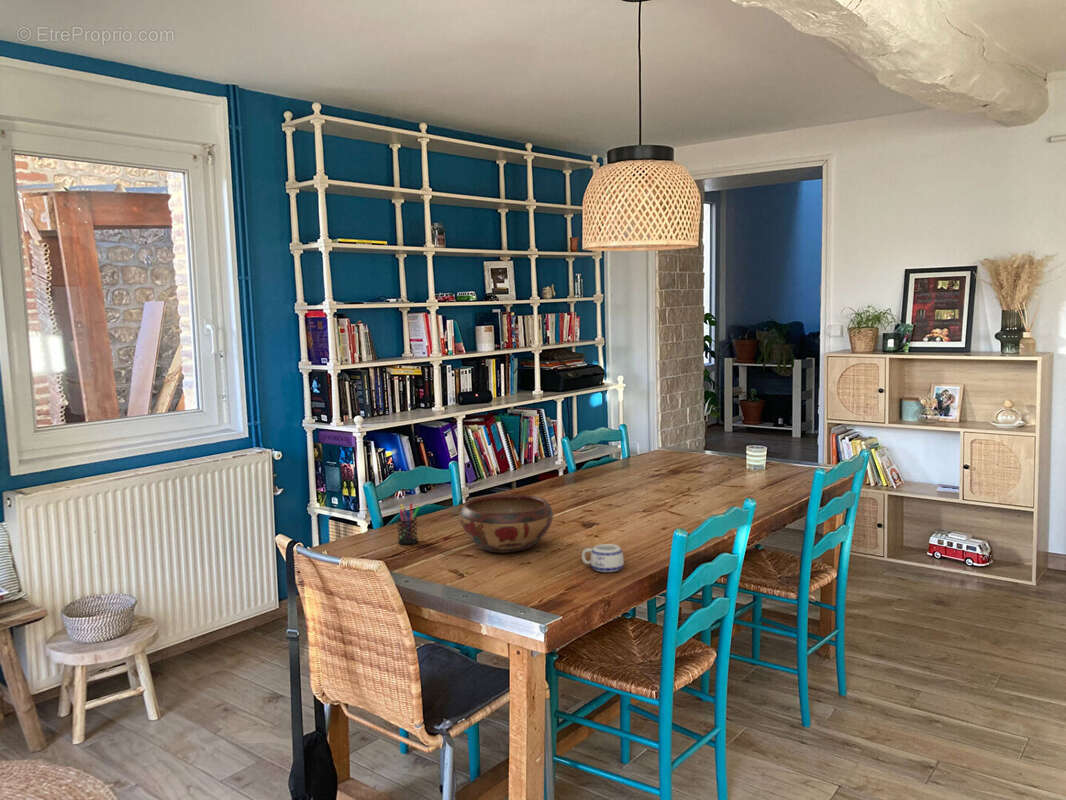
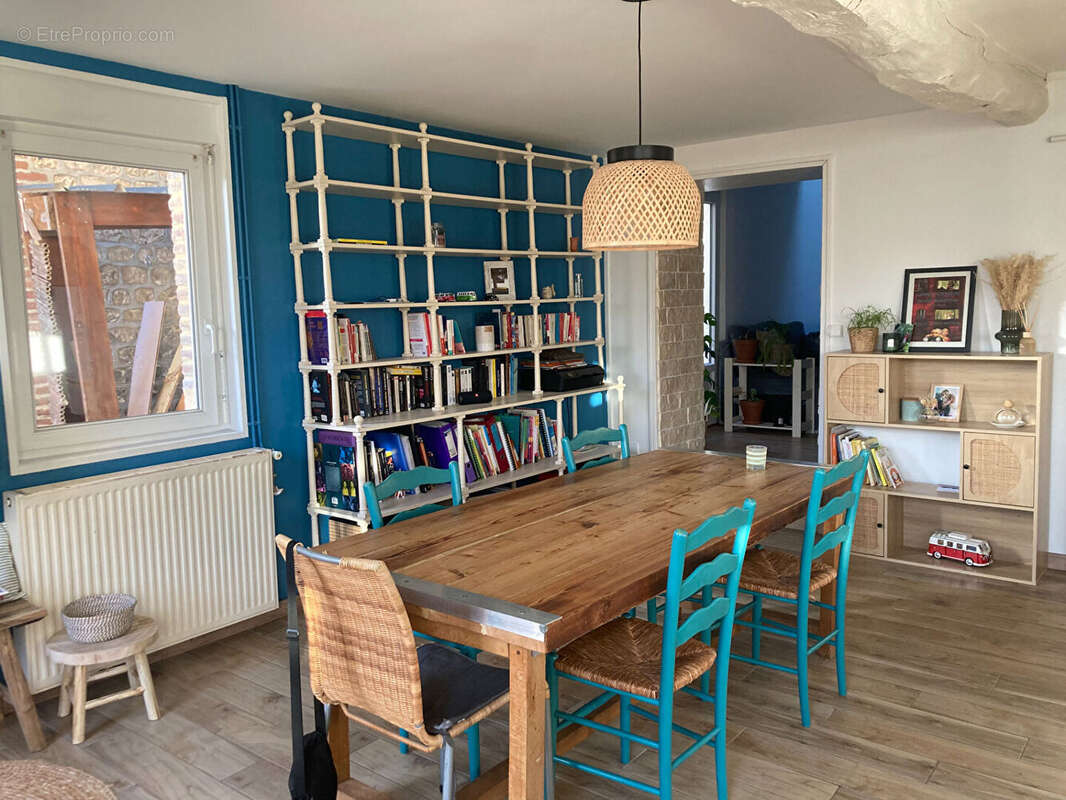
- pen holder [396,502,421,545]
- decorative bowl [459,493,554,554]
- mug [581,543,625,573]
